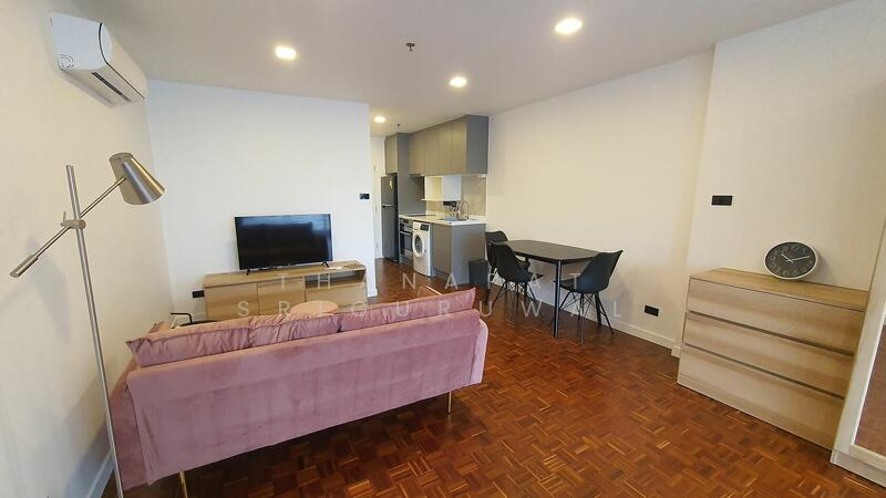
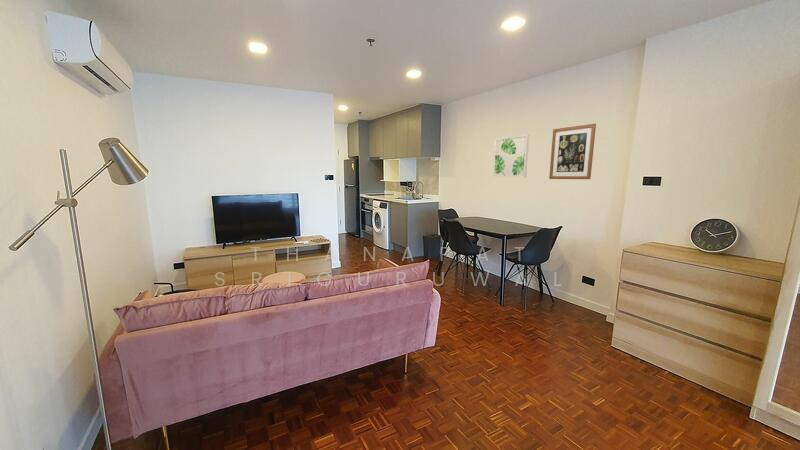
+ wall art [492,134,530,178]
+ wall art [548,123,597,180]
